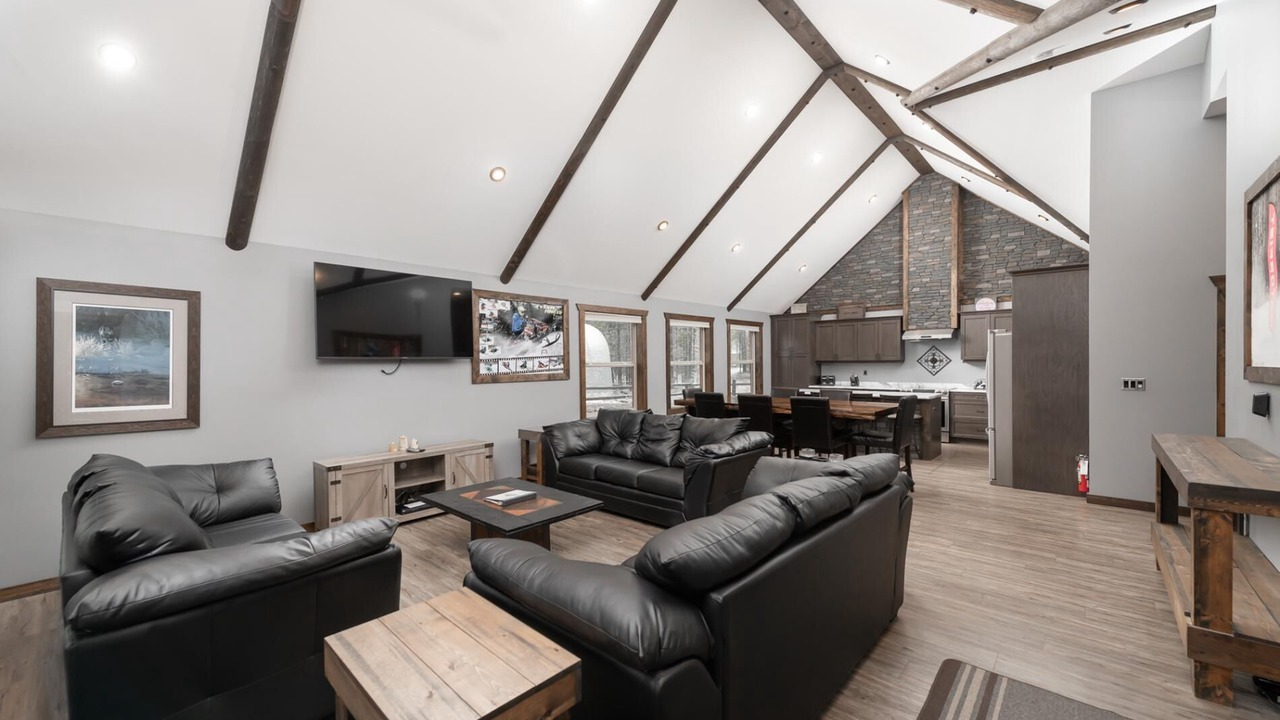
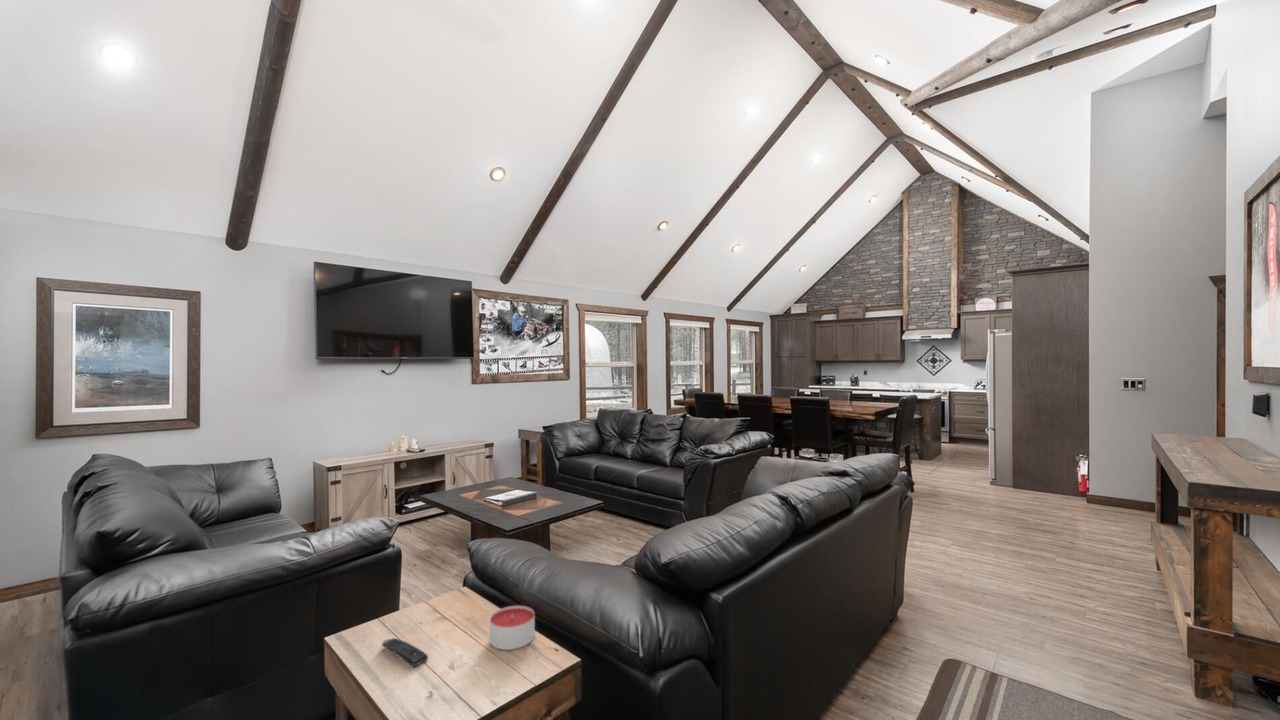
+ candle [489,605,536,651]
+ remote control [381,637,429,668]
